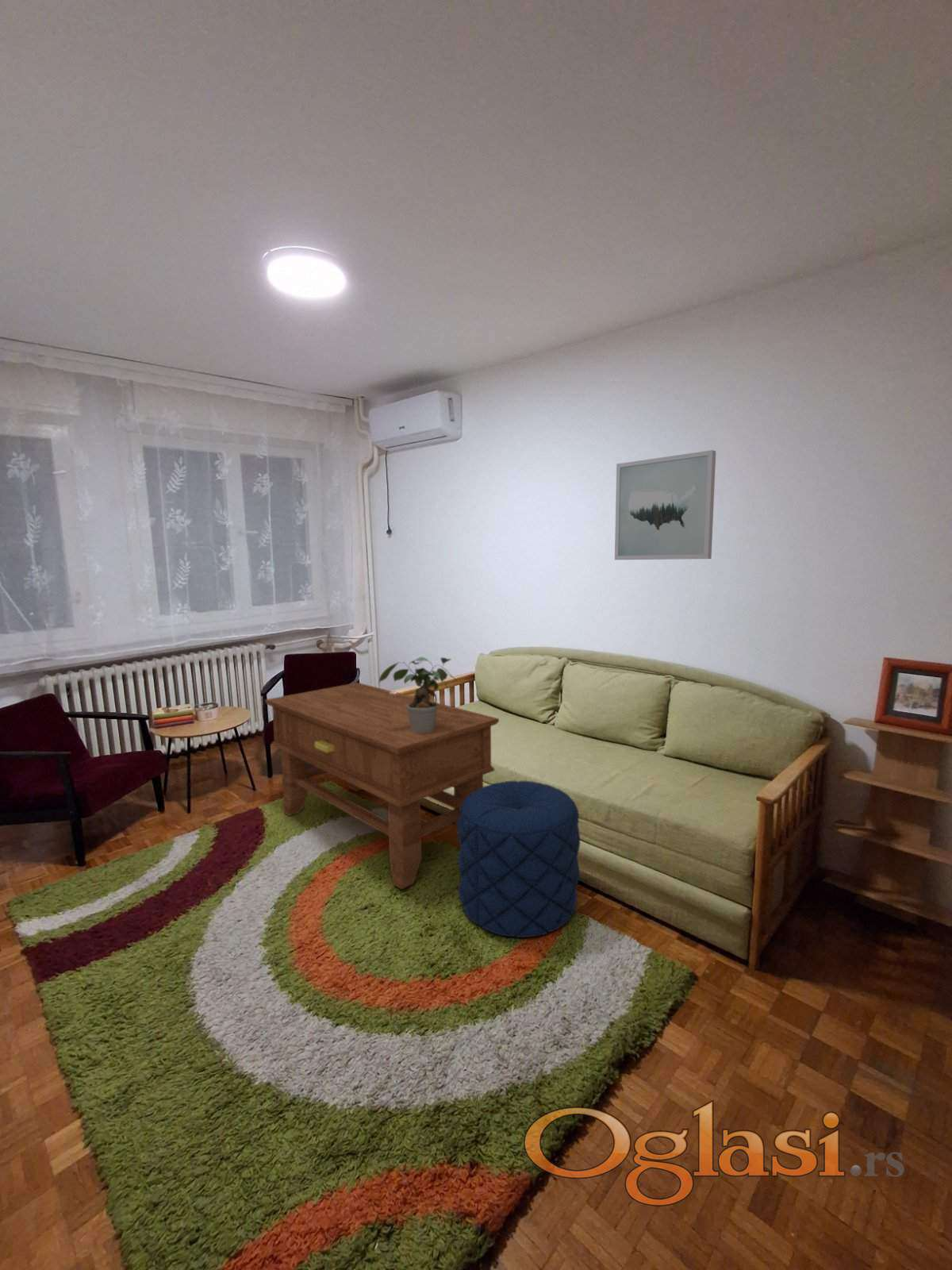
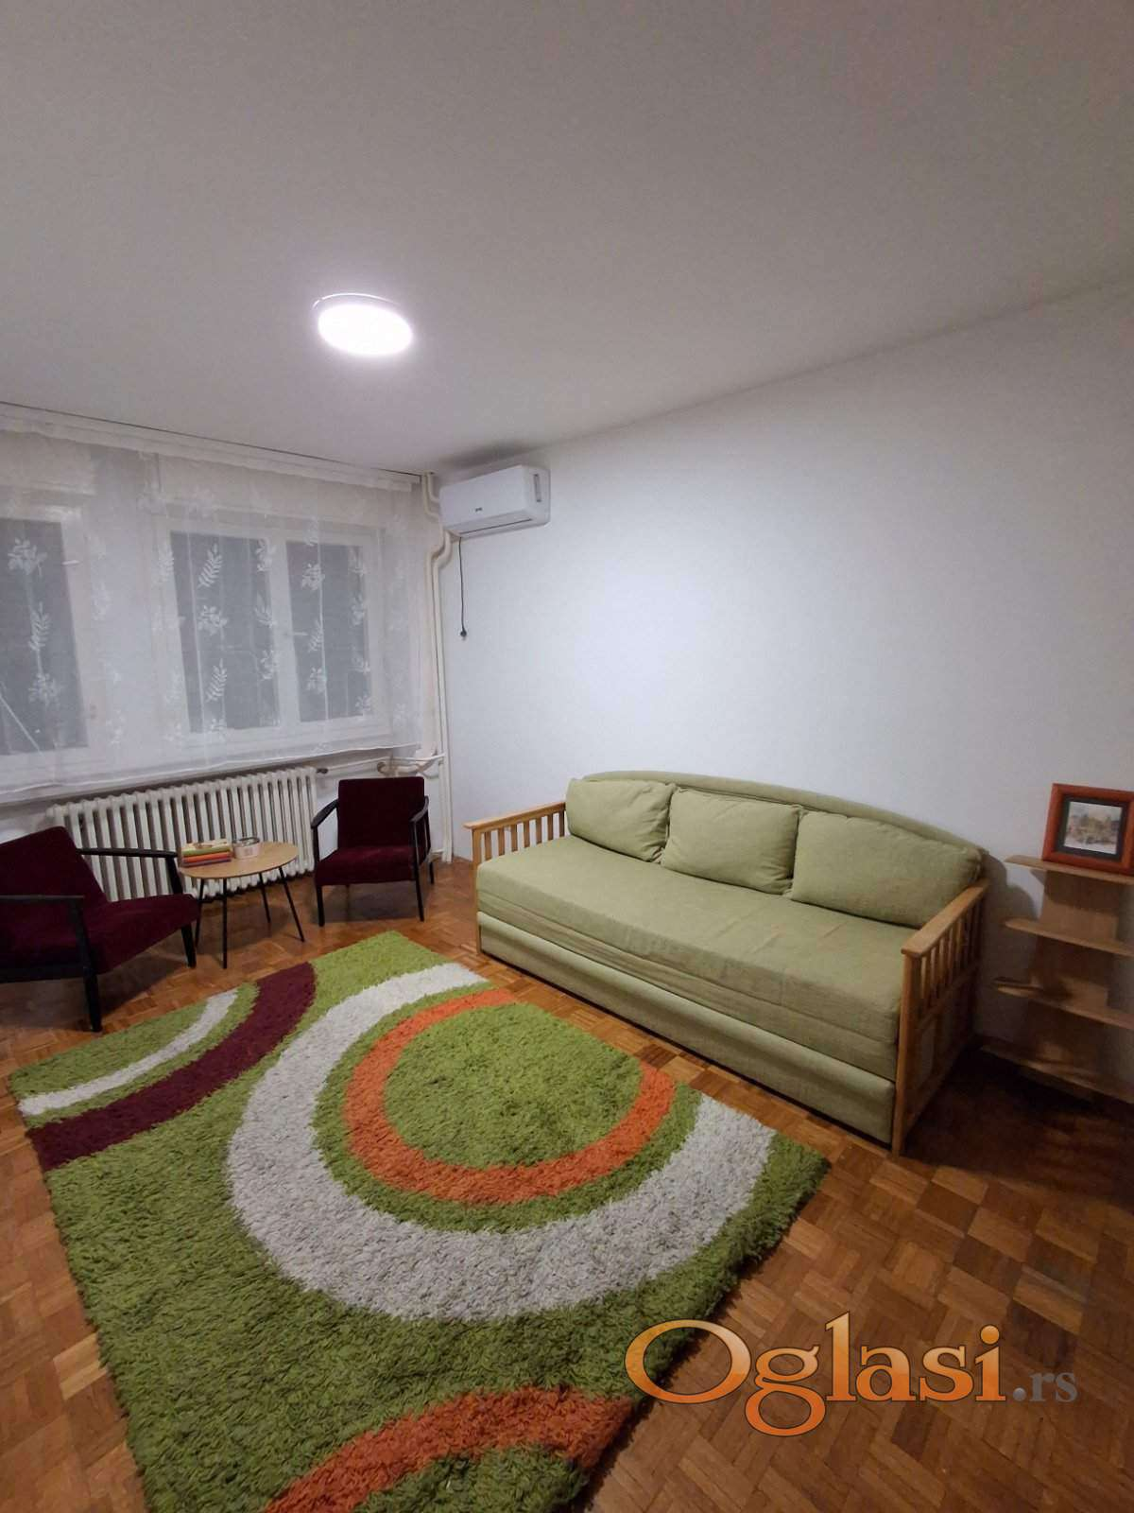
- pouf [457,780,581,938]
- wall art [614,449,716,560]
- side table [264,682,500,891]
- potted plant [378,656,461,733]
